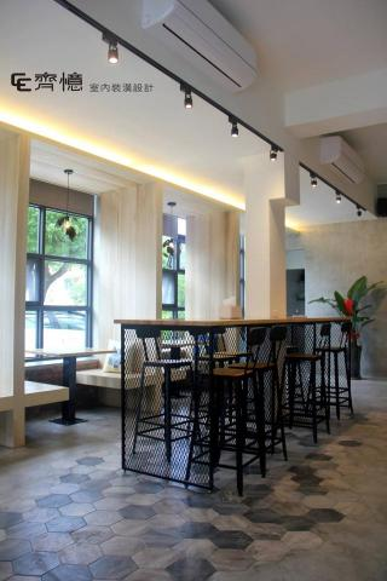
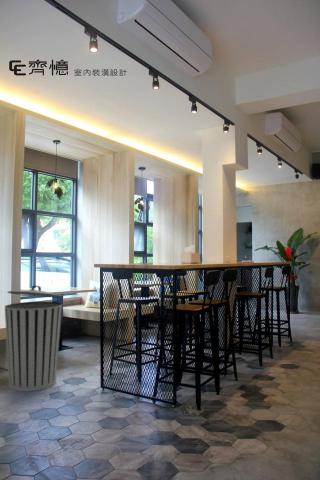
+ trash can [4,285,64,392]
